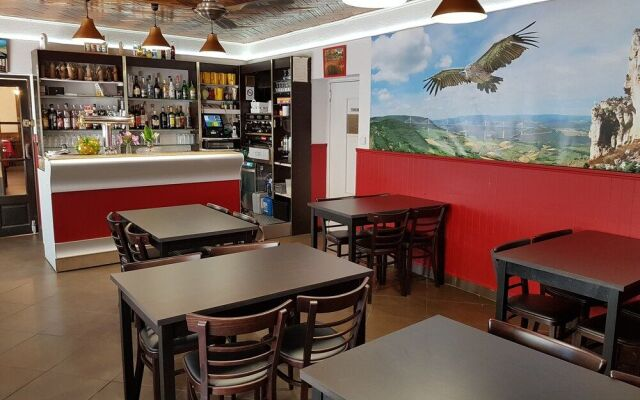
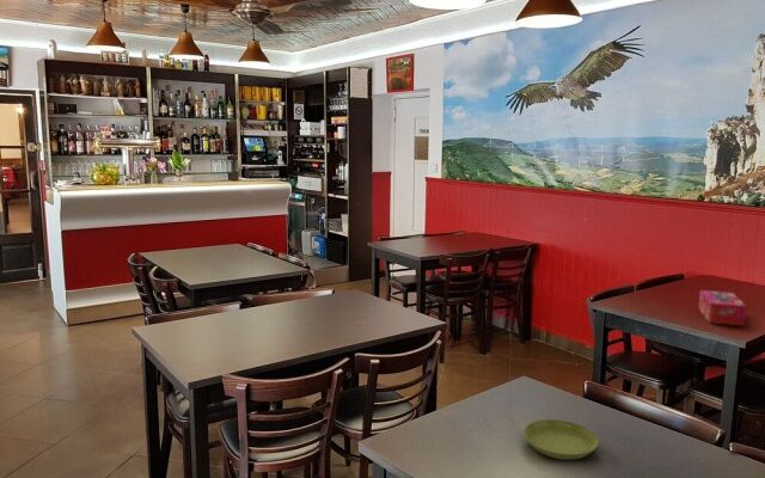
+ saucer [522,418,600,461]
+ tissue box [697,289,747,327]
